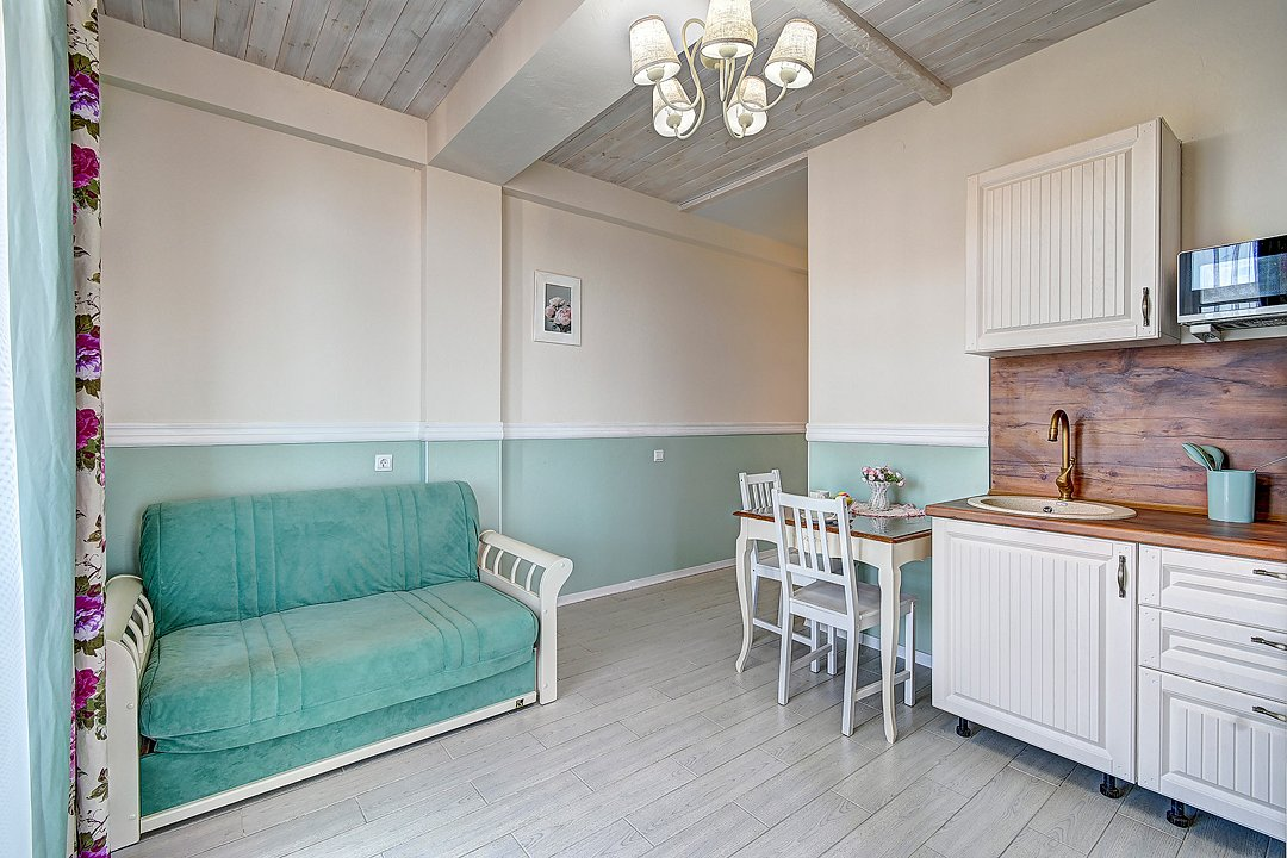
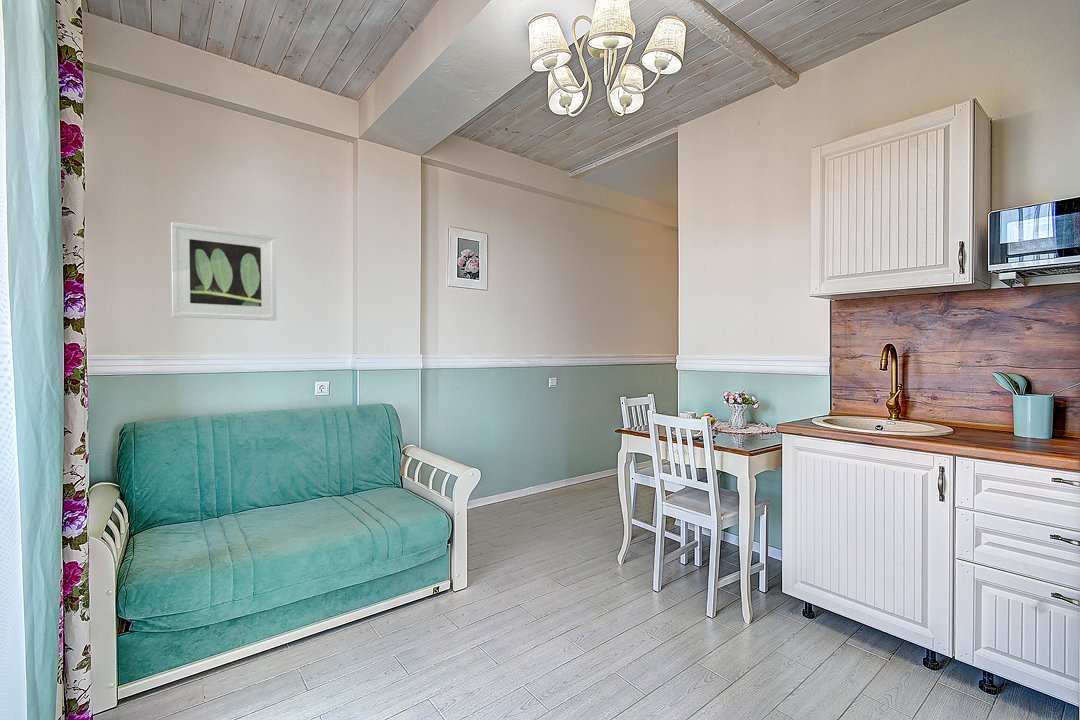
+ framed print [170,221,278,322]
